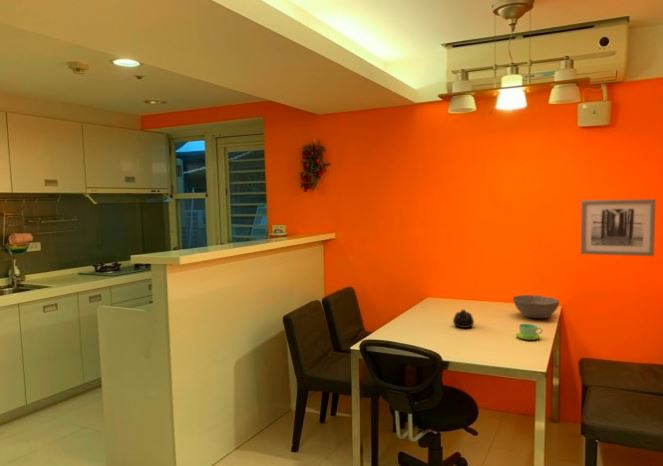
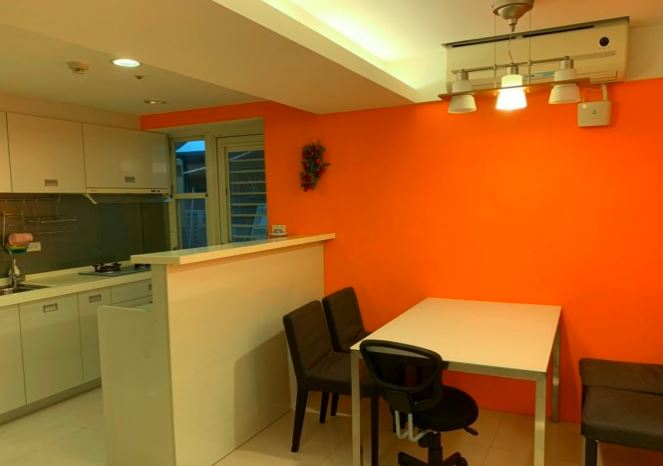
- wall art [580,198,657,257]
- cup [515,323,543,341]
- bowl [512,294,560,319]
- teapot [452,309,475,329]
